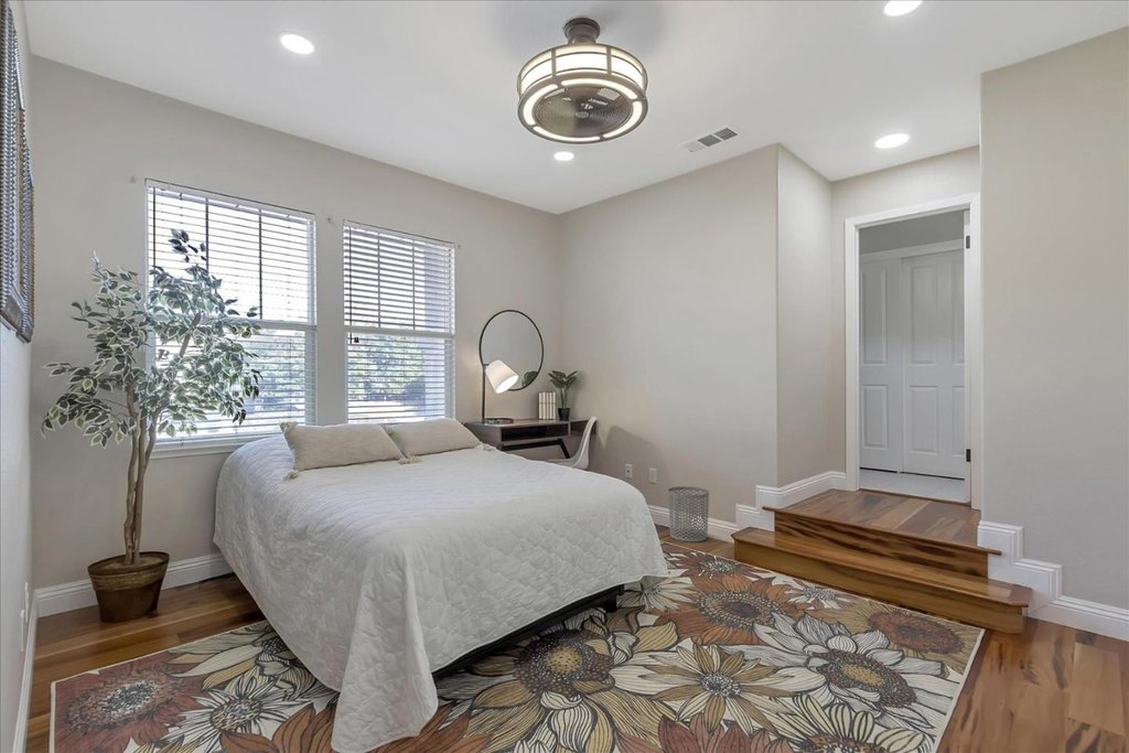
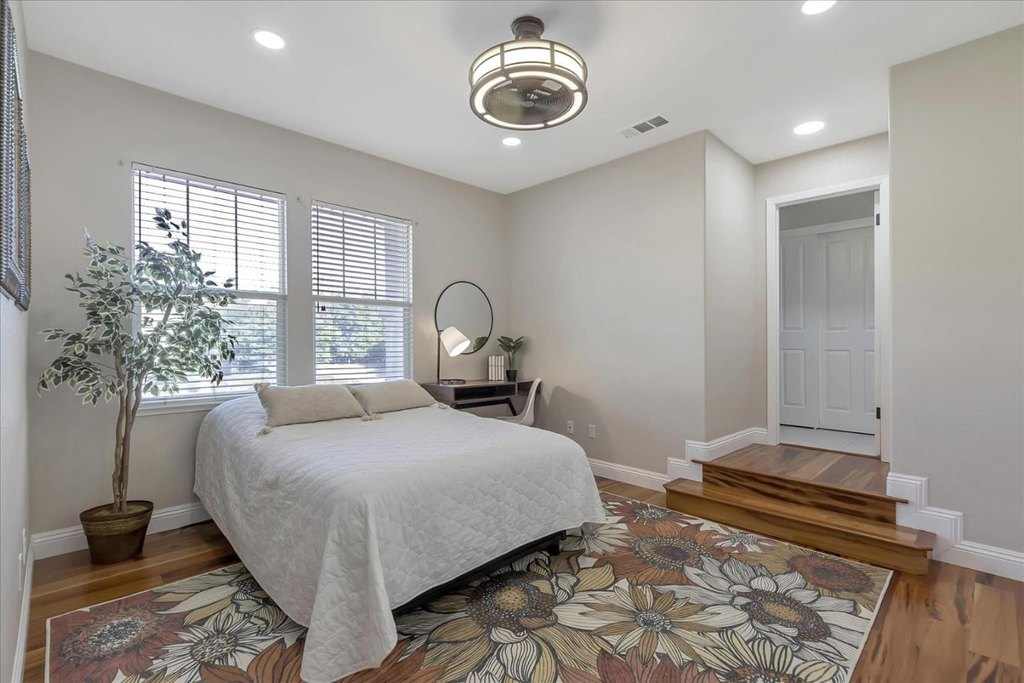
- waste bin [667,485,710,544]
